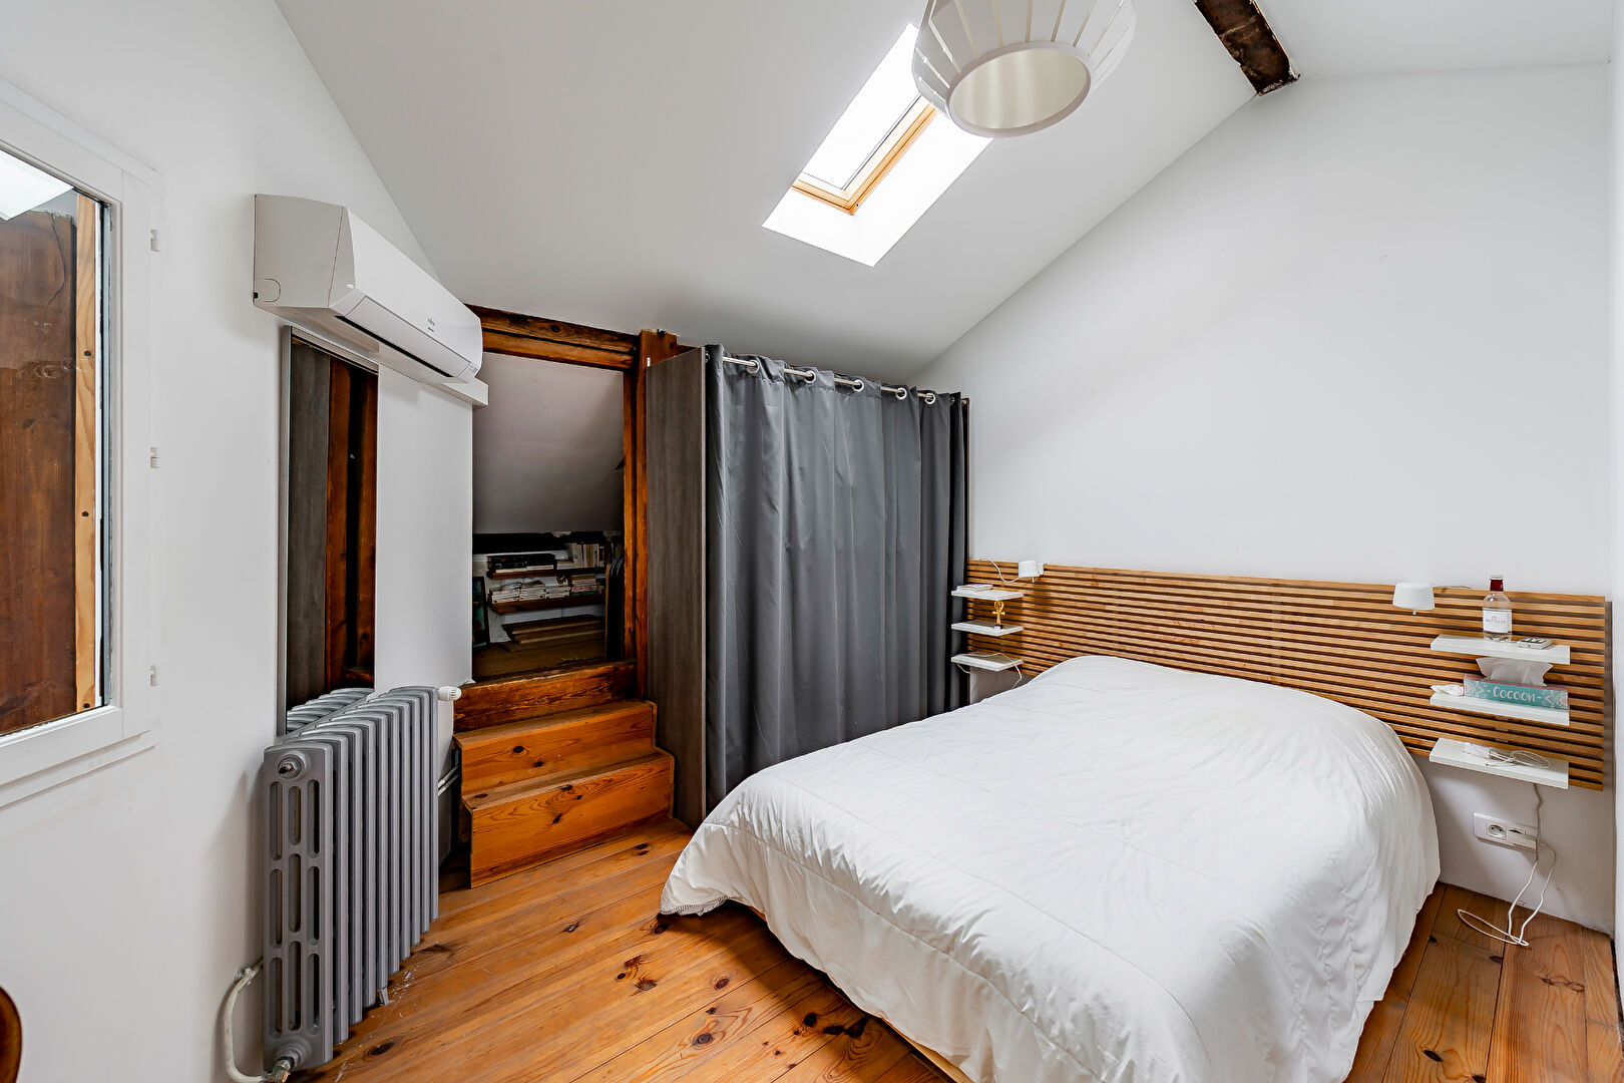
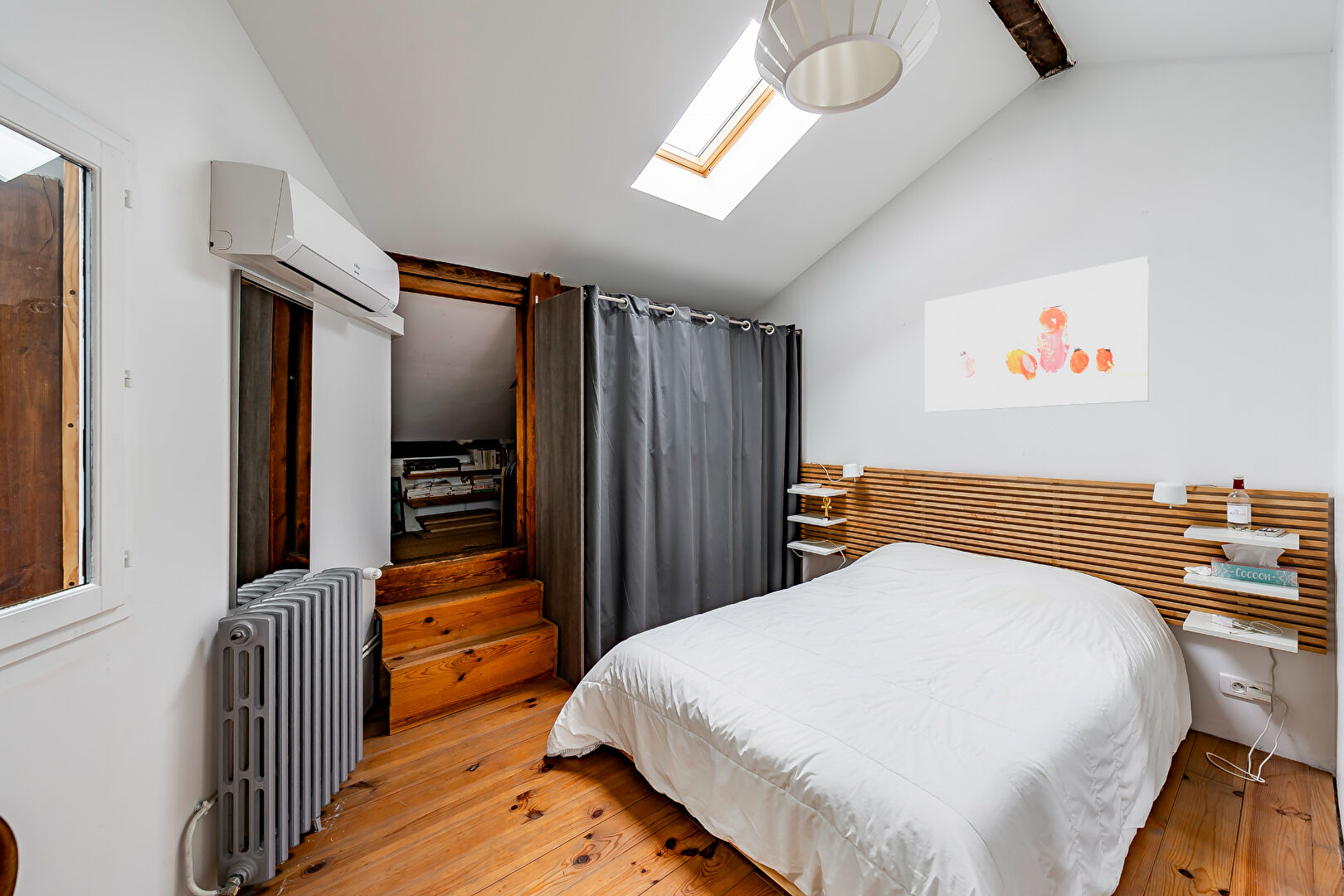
+ wall art [924,256,1150,413]
